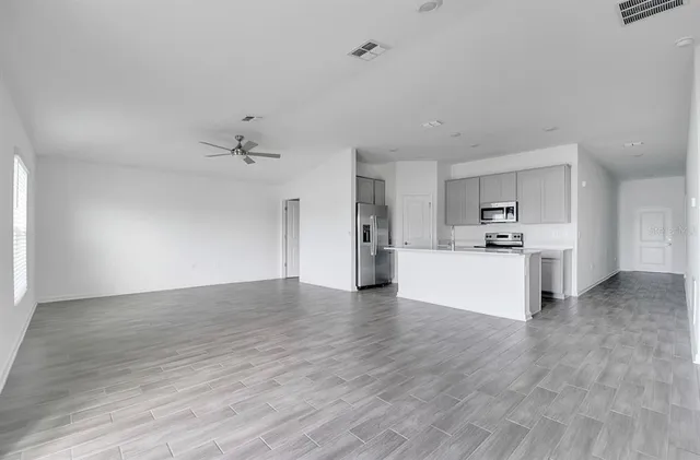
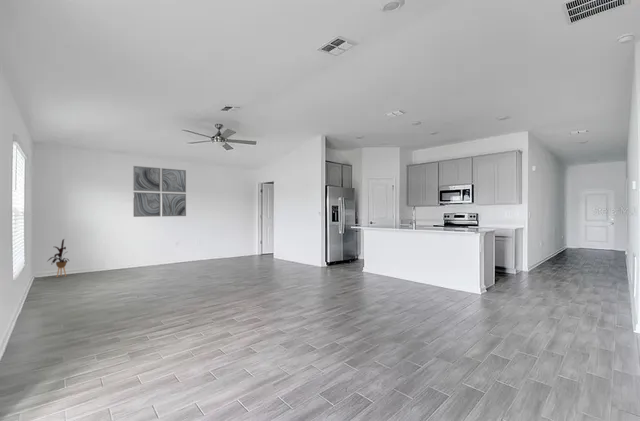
+ wall art [132,165,187,218]
+ house plant [47,238,70,278]
